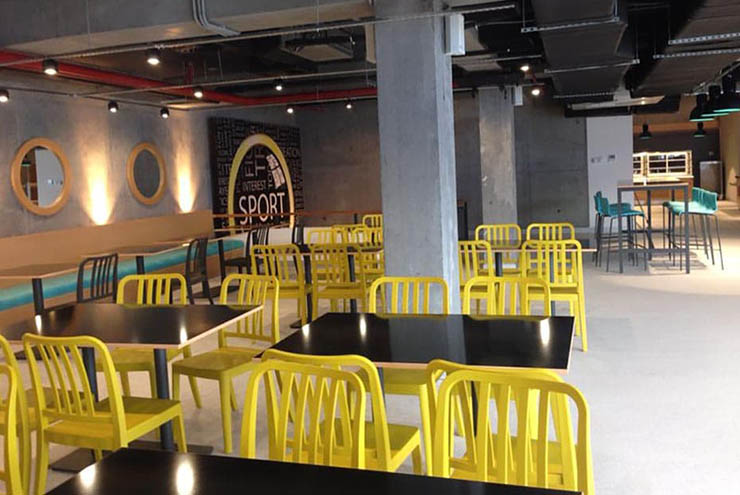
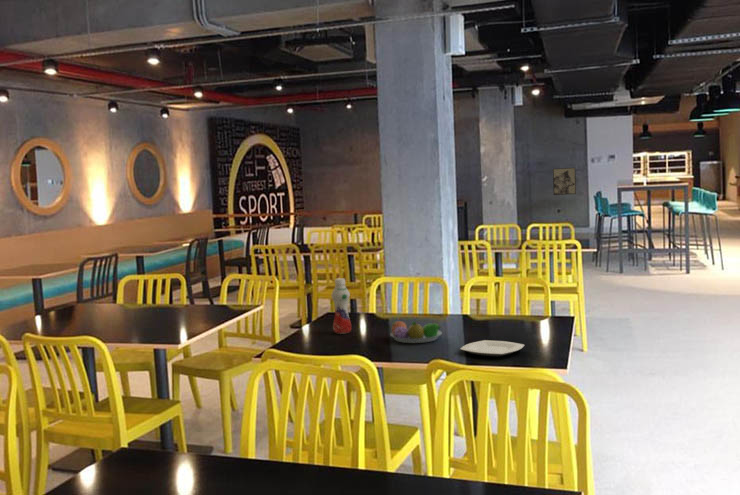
+ wall art [552,167,577,196]
+ fruit bowl [389,320,443,344]
+ beverage bottle [331,278,352,335]
+ plate [459,339,525,357]
